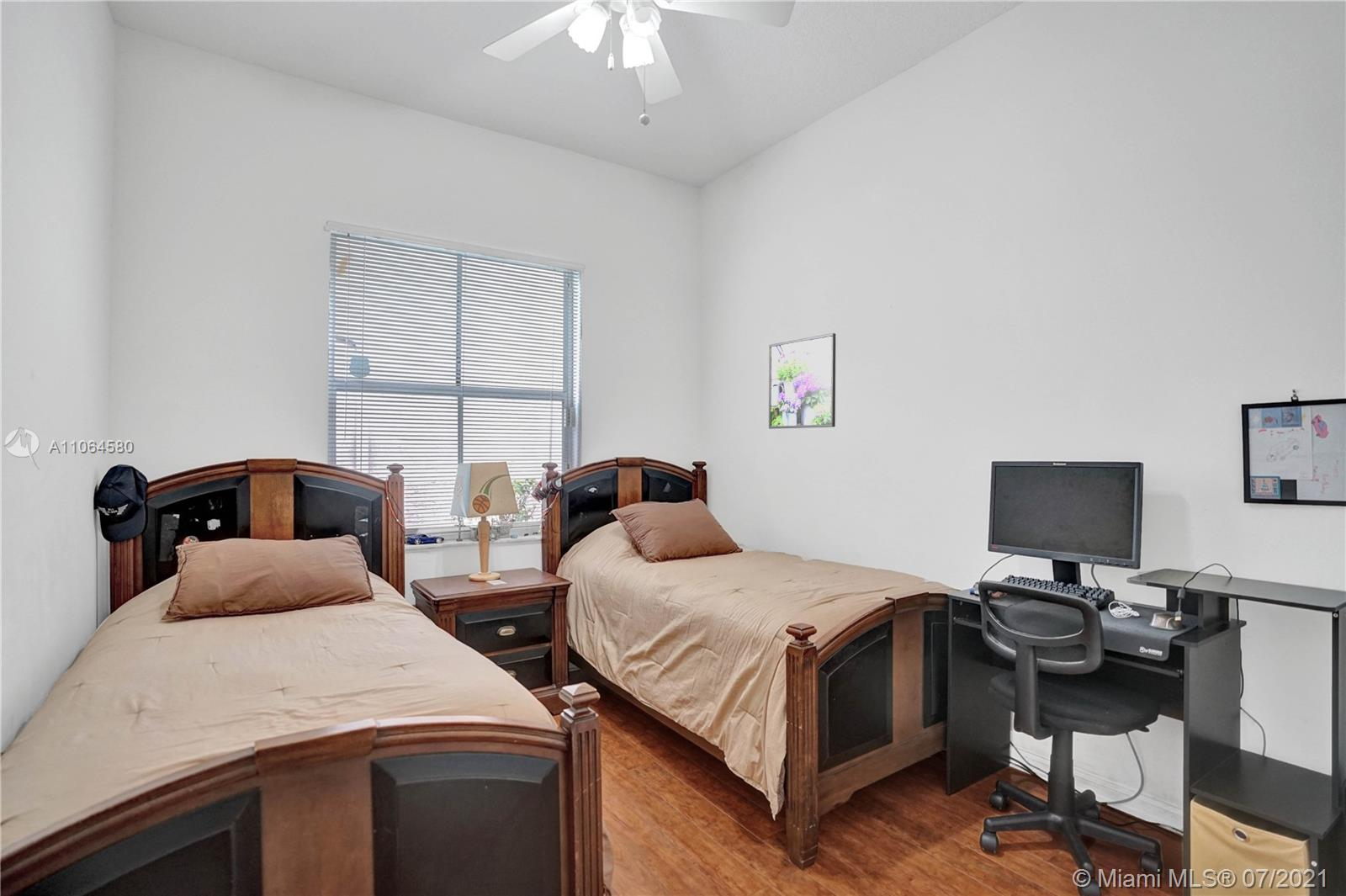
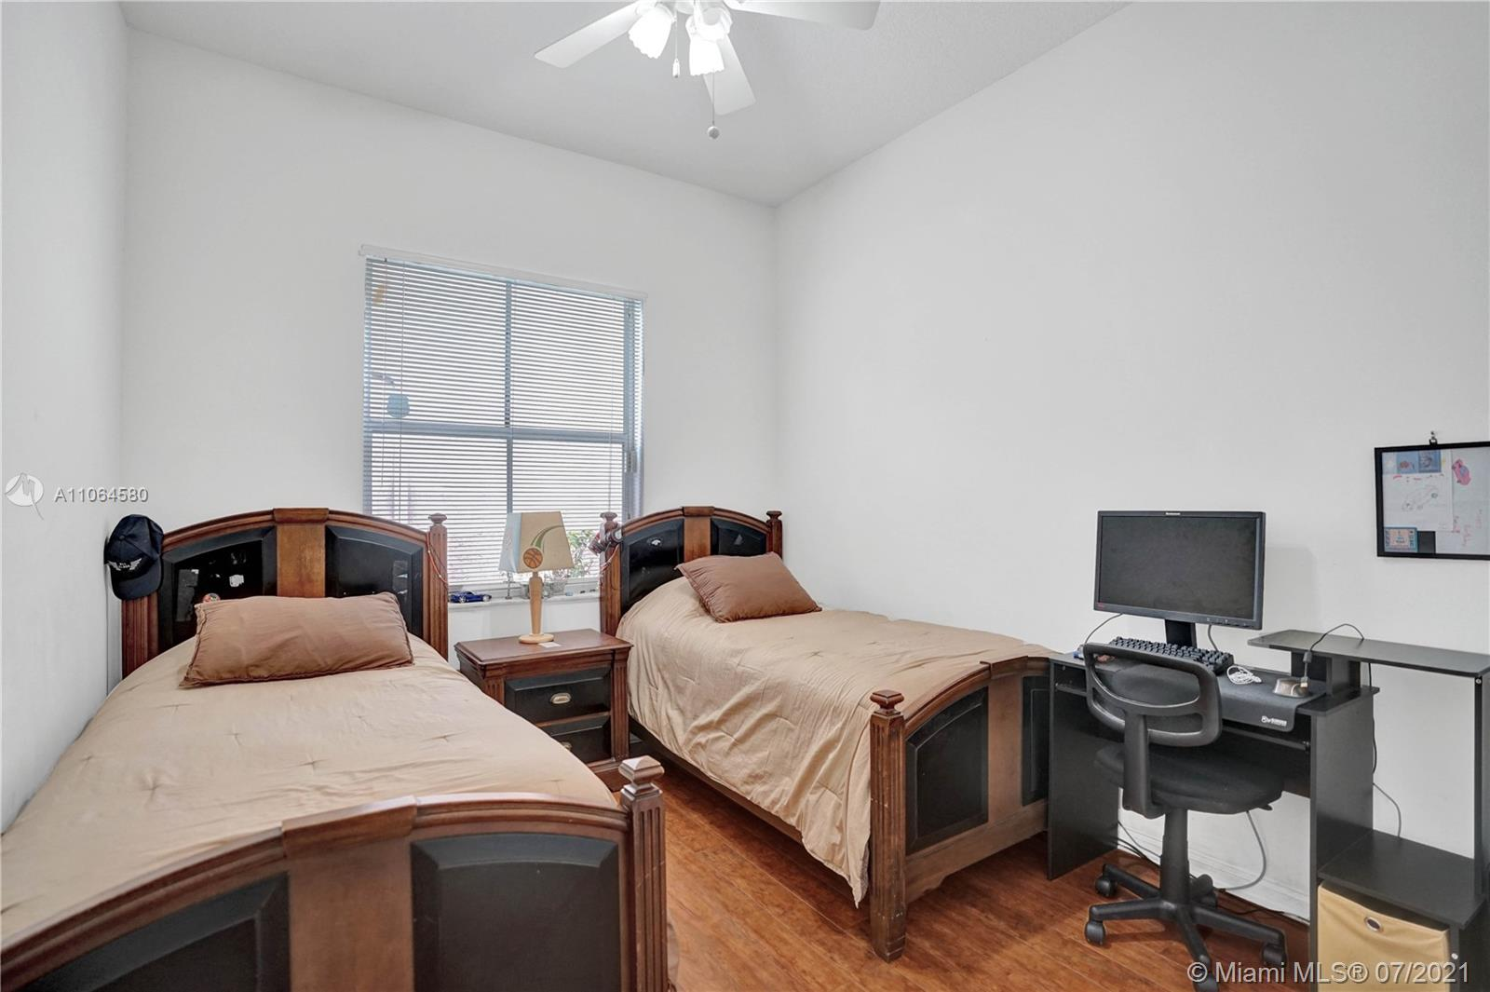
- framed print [768,332,836,430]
